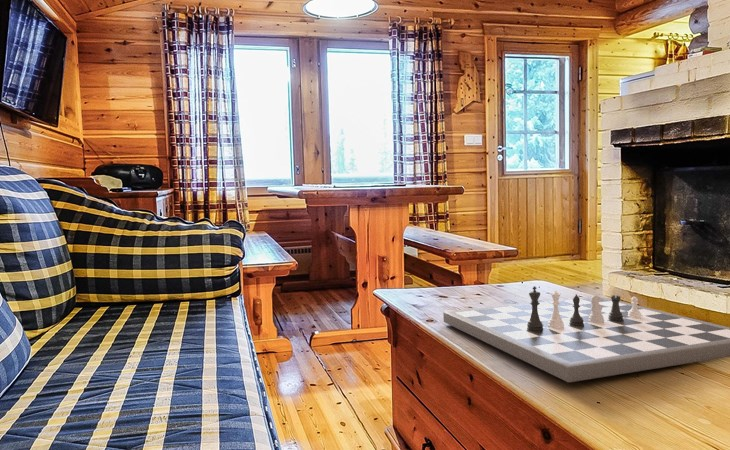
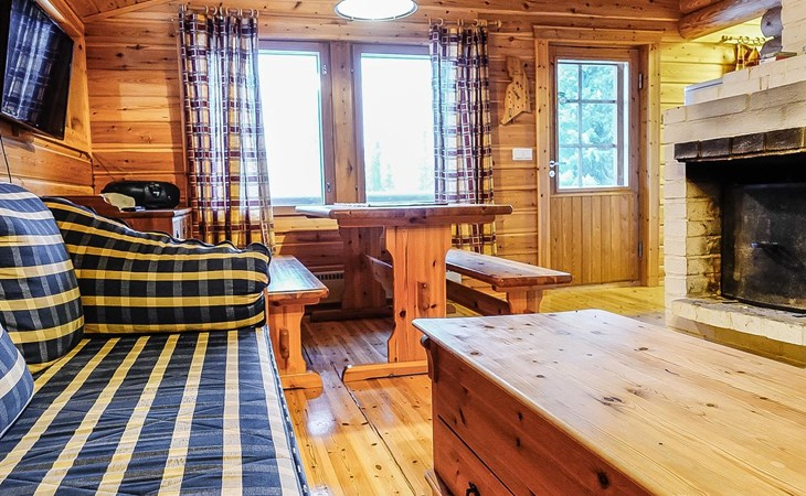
- chess set [442,285,730,383]
